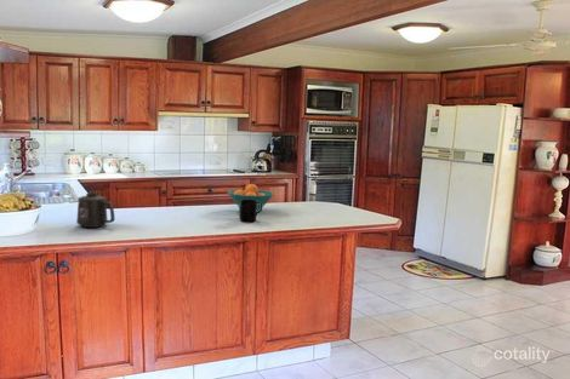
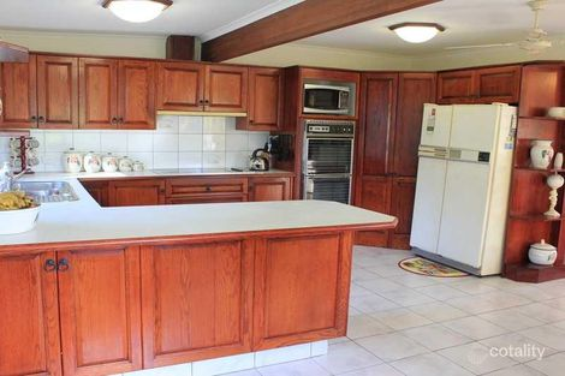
- fruit bowl [227,183,275,213]
- mug [75,191,115,229]
- mug [239,200,263,223]
